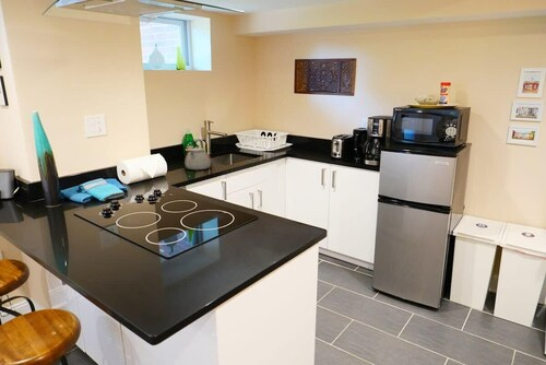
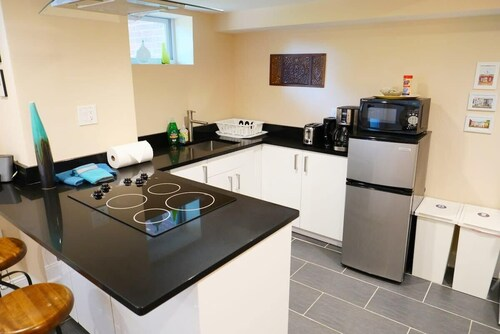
- kettle [185,139,212,170]
